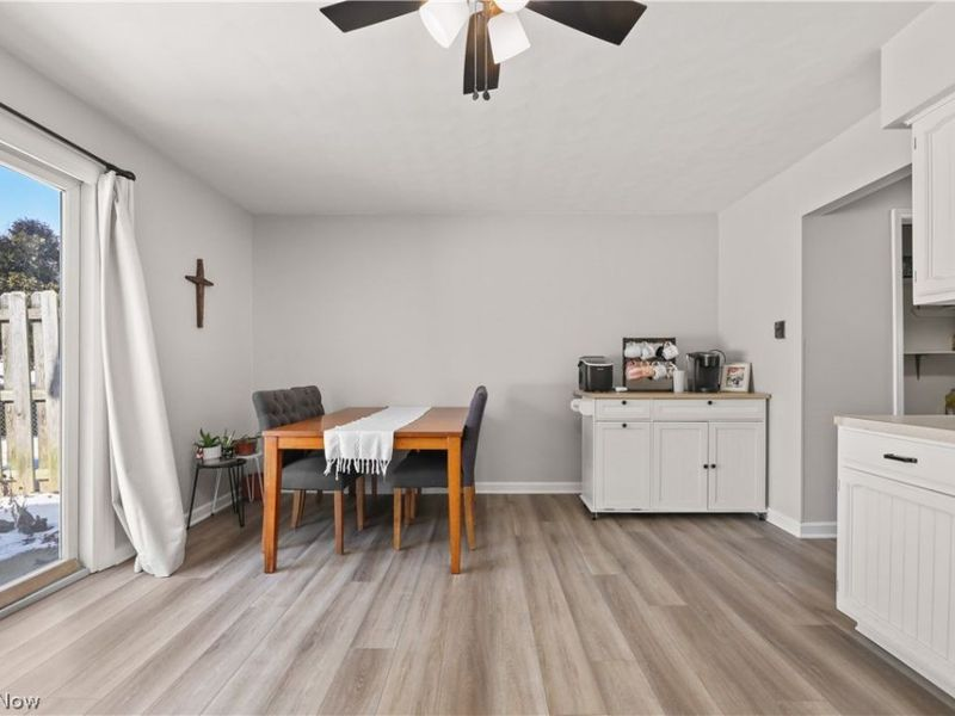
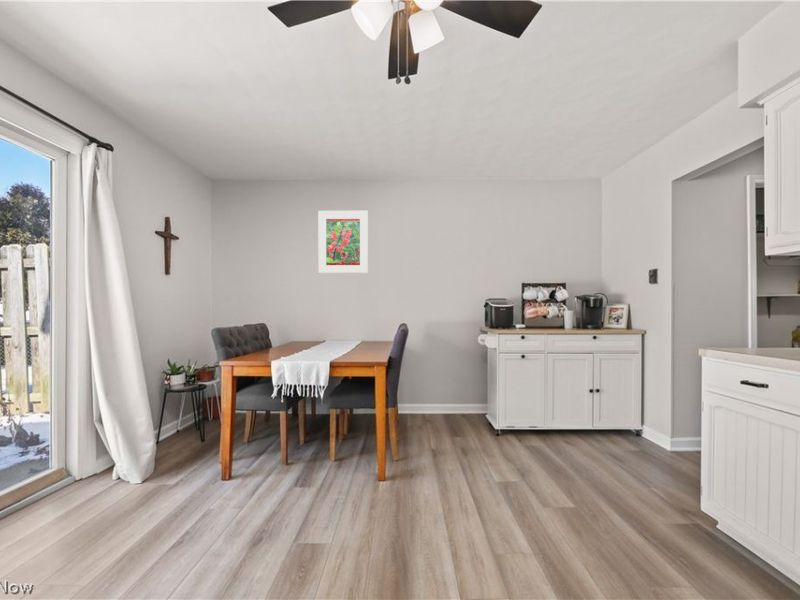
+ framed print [317,210,369,274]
